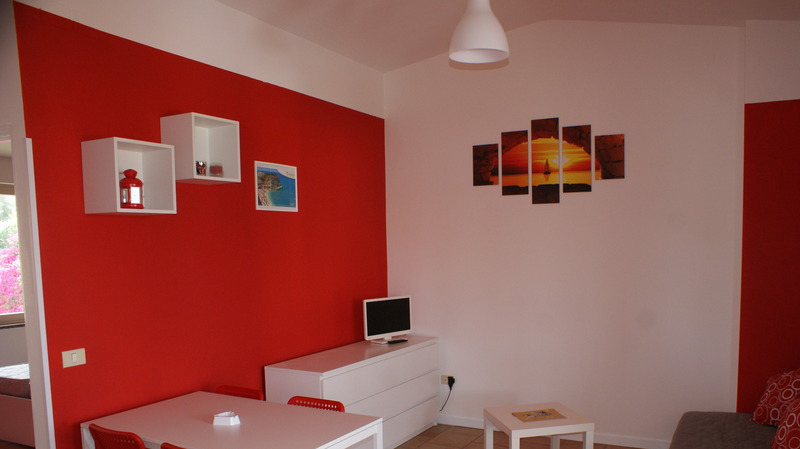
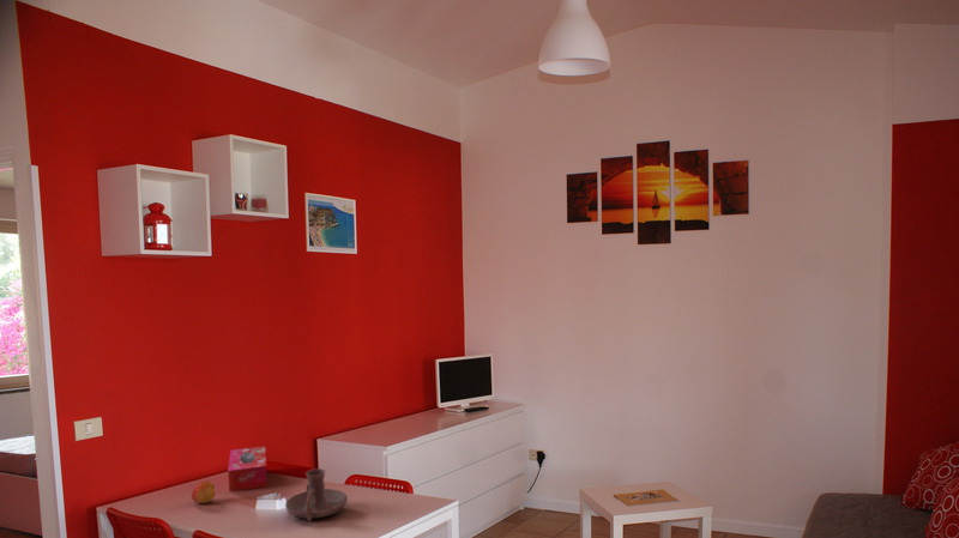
+ tissue box [227,445,269,492]
+ fruit [191,480,216,504]
+ candle holder [284,467,349,522]
